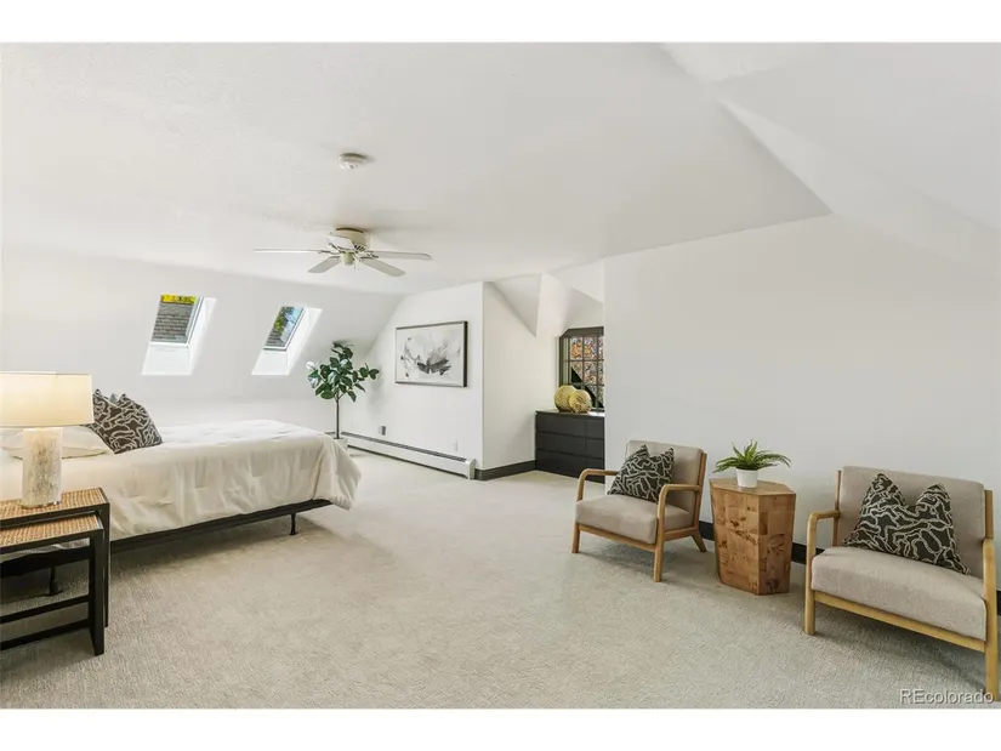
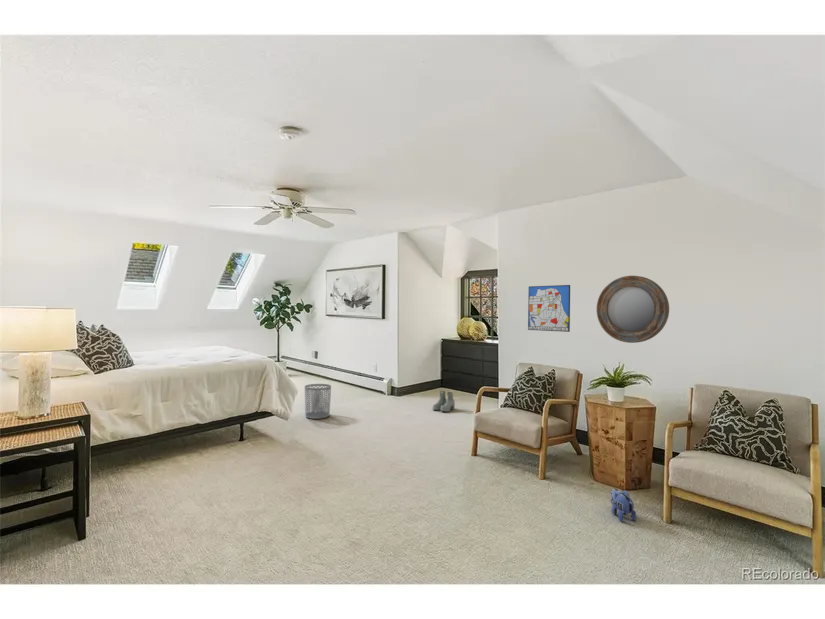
+ home mirror [595,275,670,344]
+ plush toy [610,487,637,523]
+ wall art [527,284,571,333]
+ waste bin [304,383,332,420]
+ boots [432,390,456,413]
